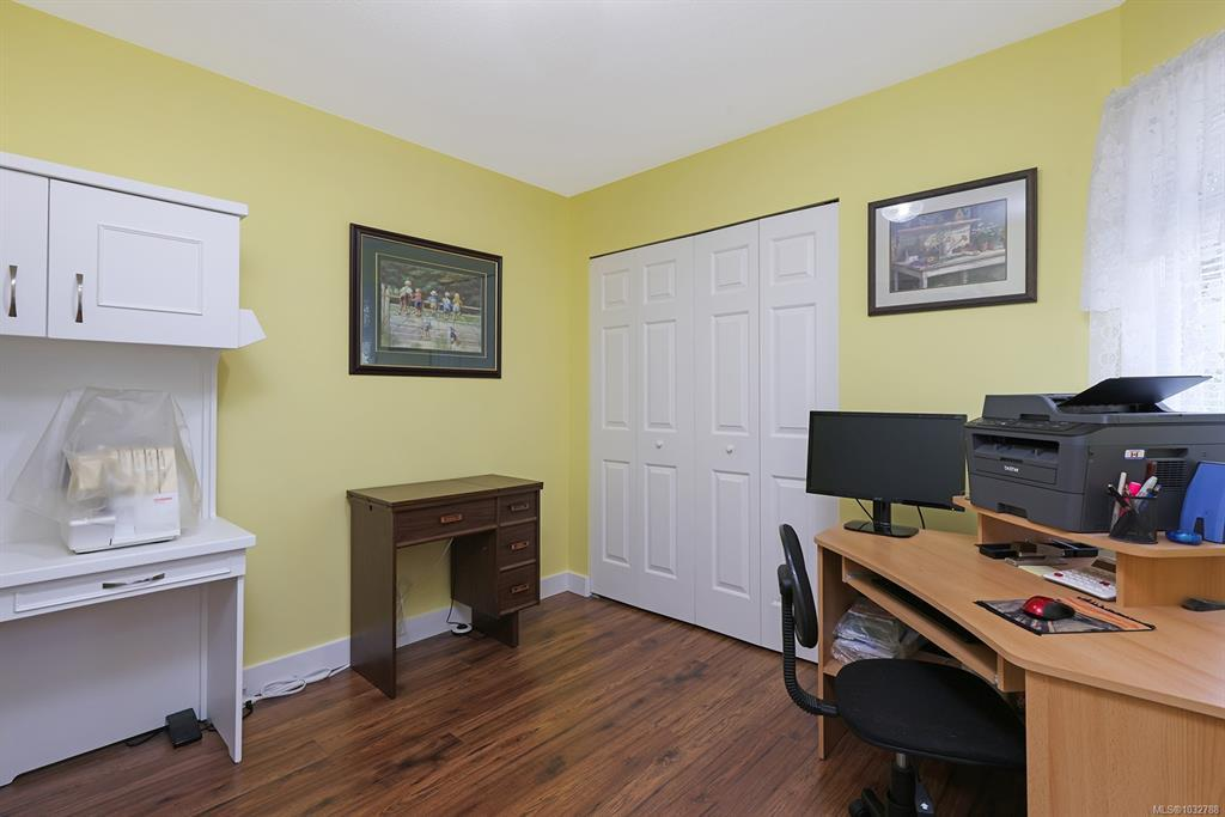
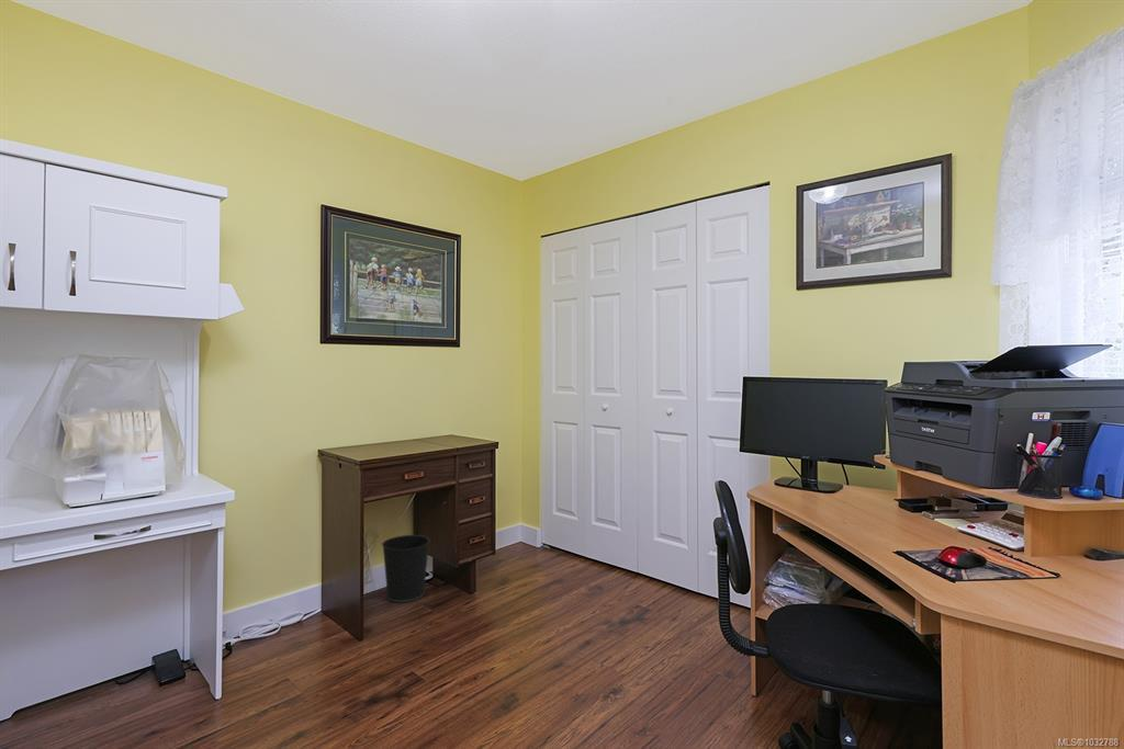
+ wastebasket [381,534,430,603]
